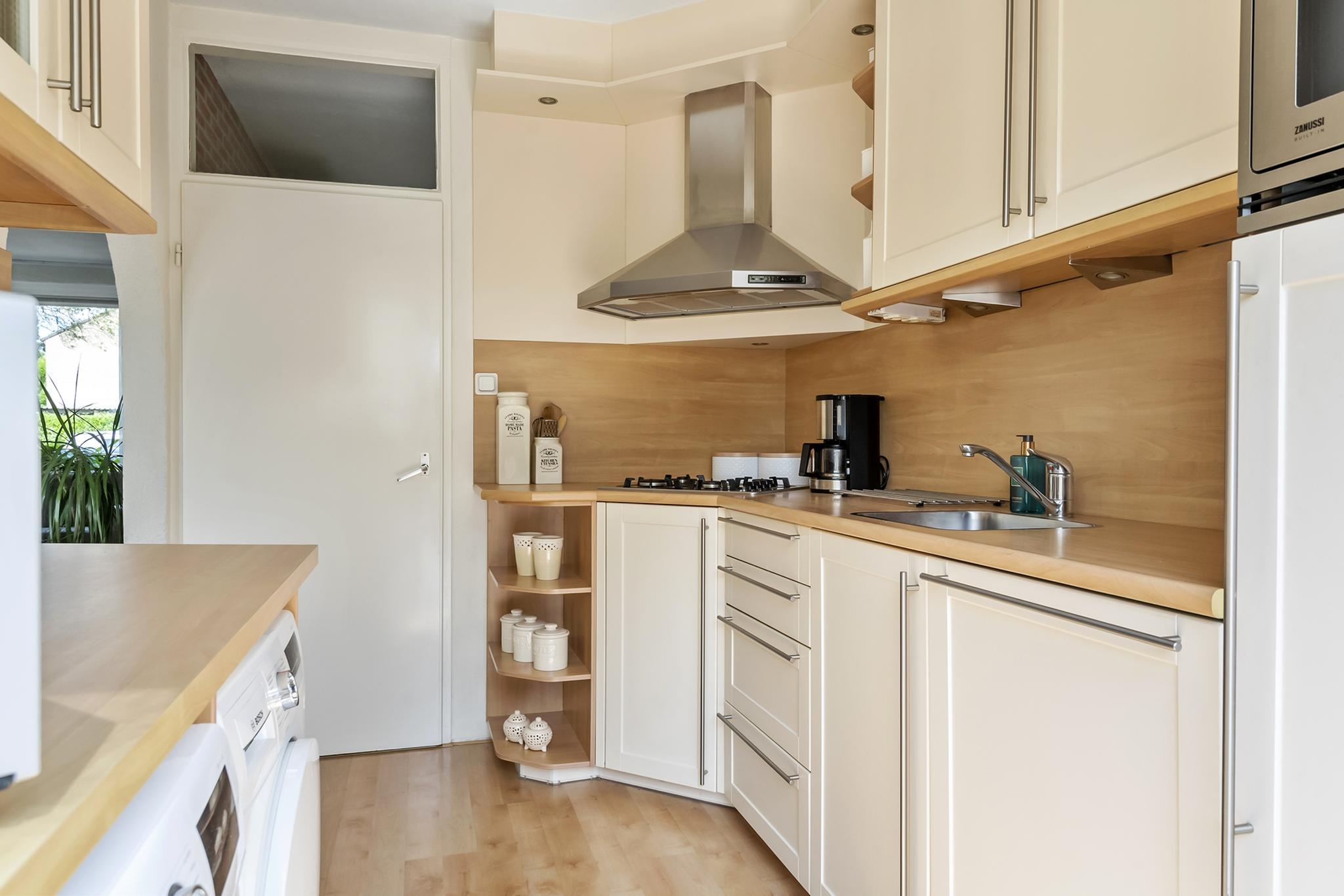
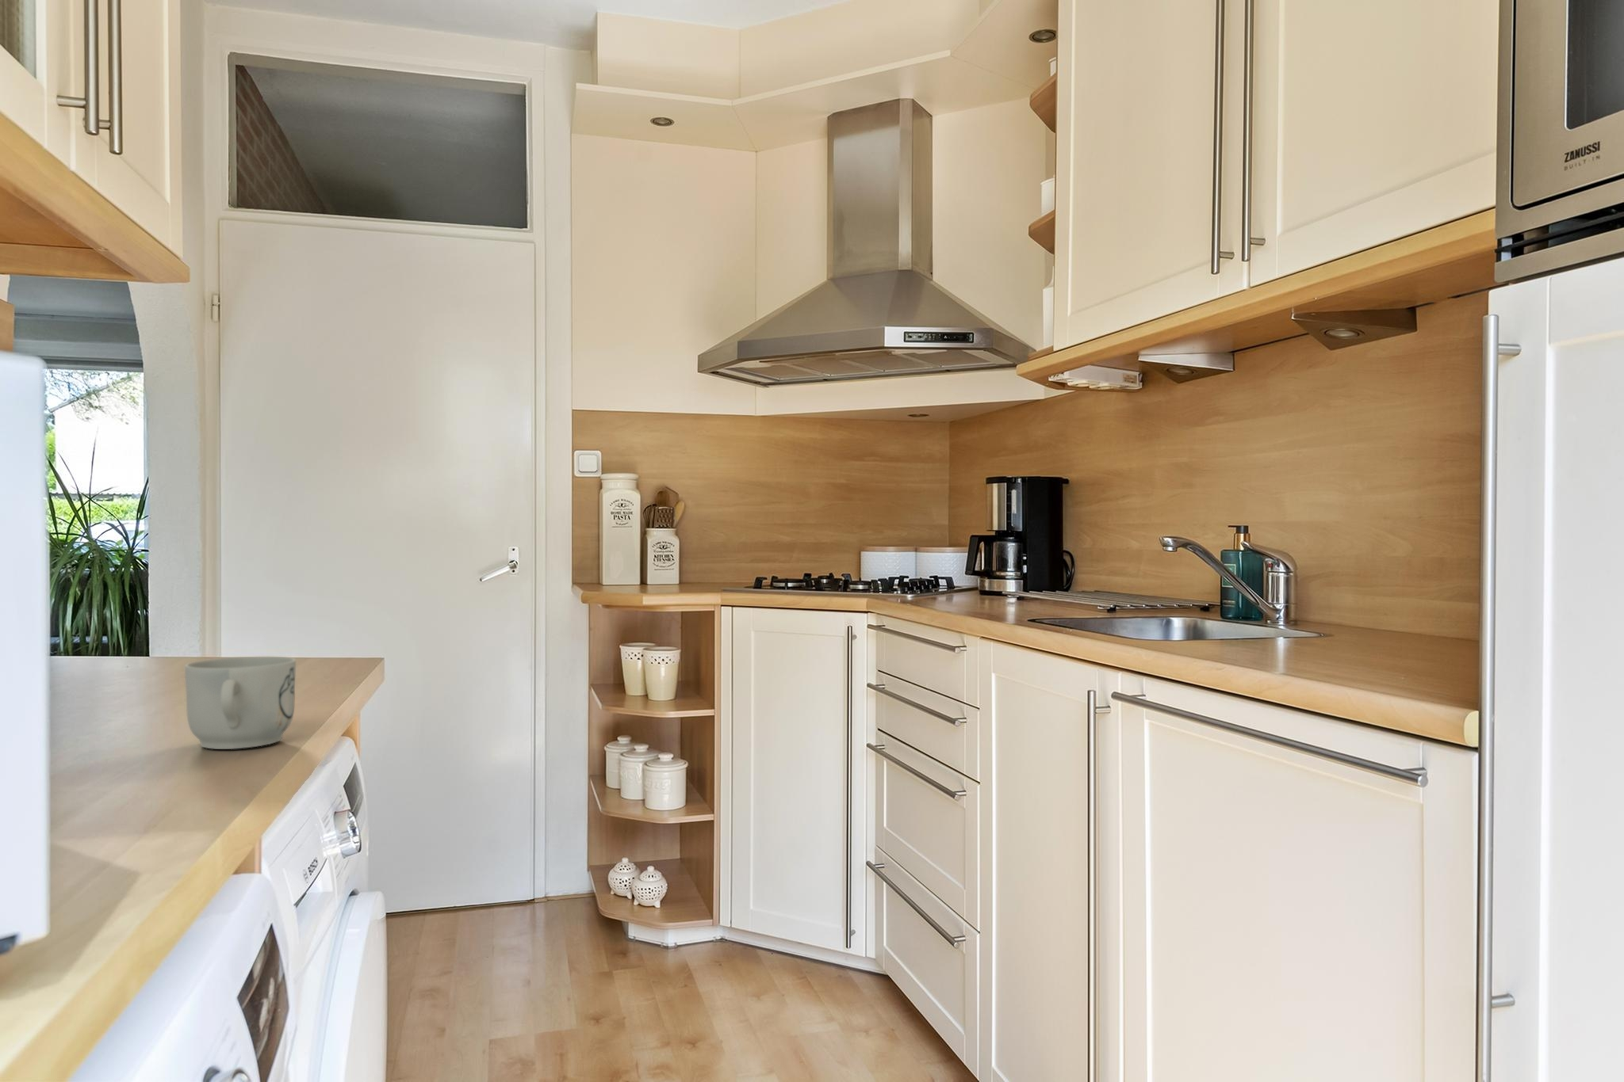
+ mug [184,656,296,750]
